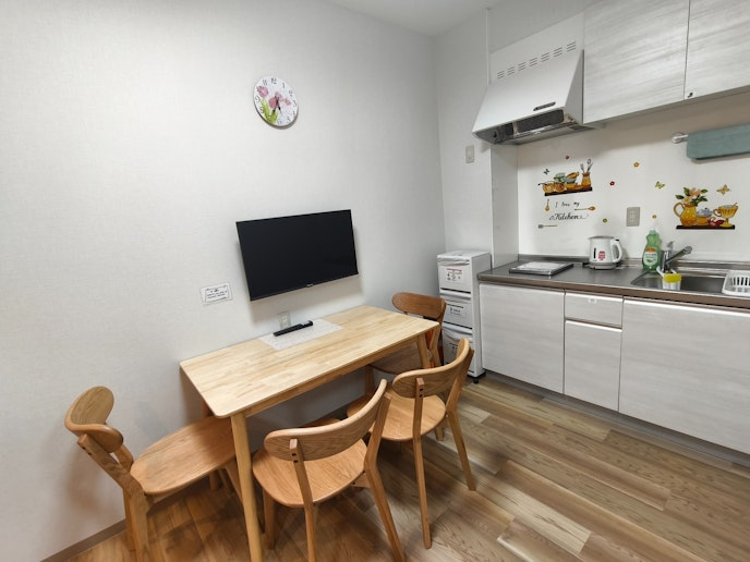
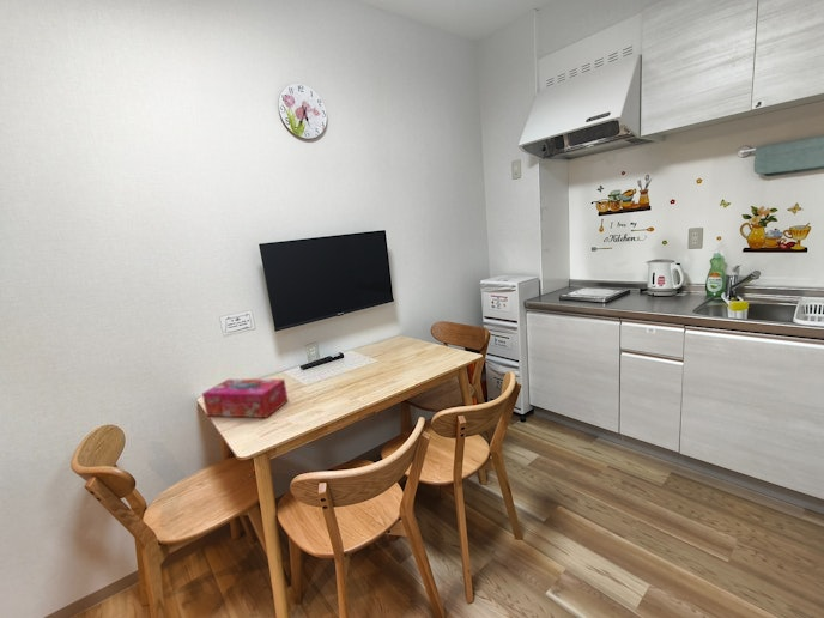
+ tissue box [201,378,290,419]
